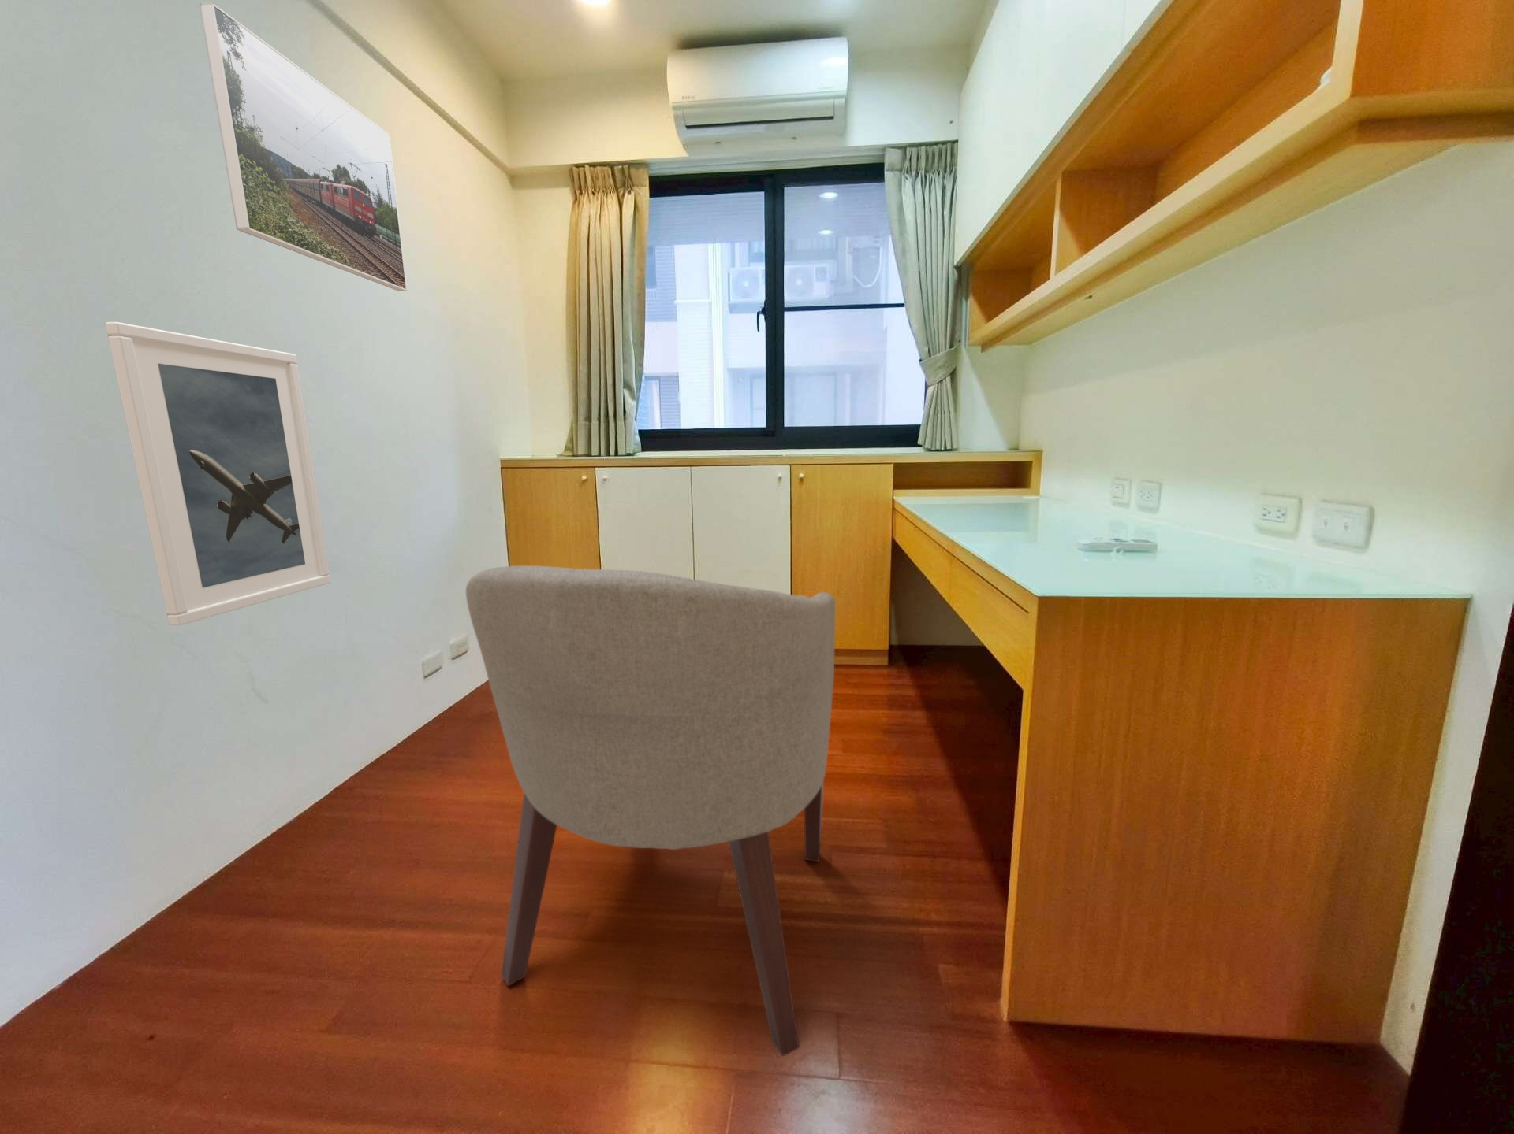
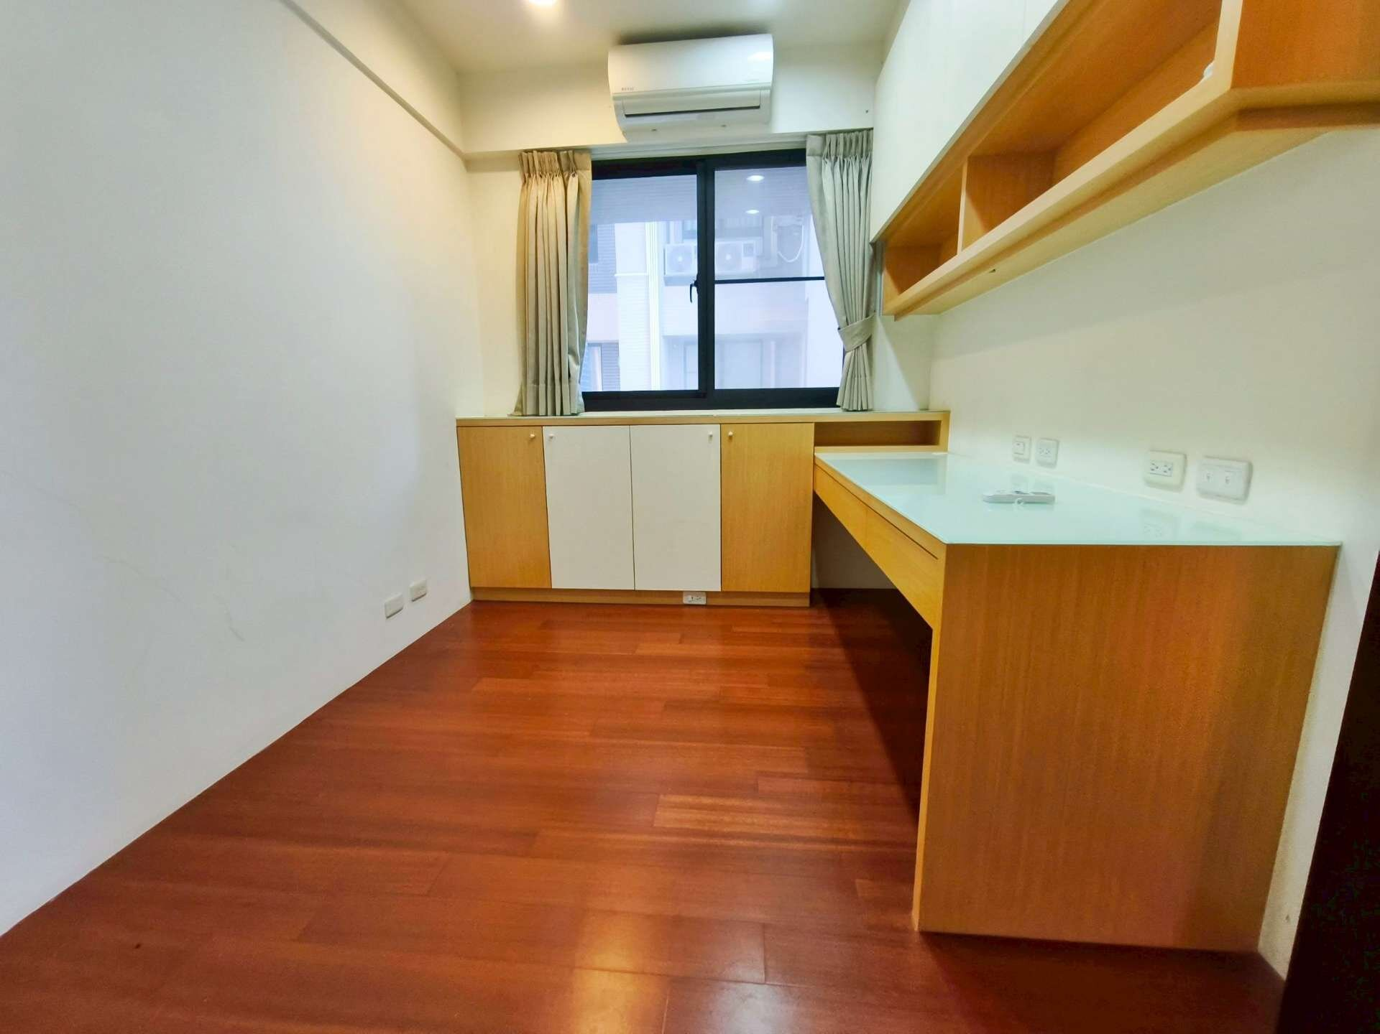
- chair [465,565,836,1057]
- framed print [199,1,408,292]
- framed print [105,322,331,627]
